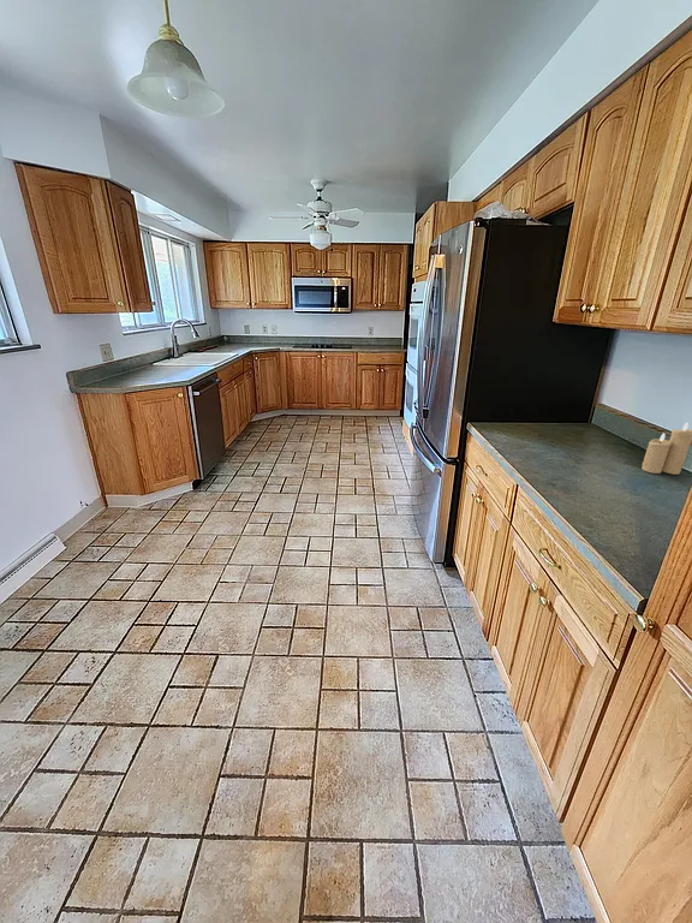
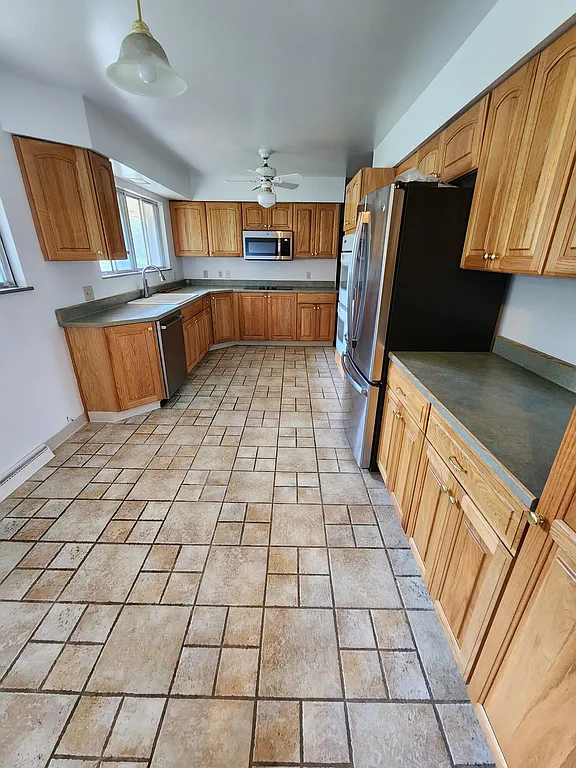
- candle [640,422,692,476]
